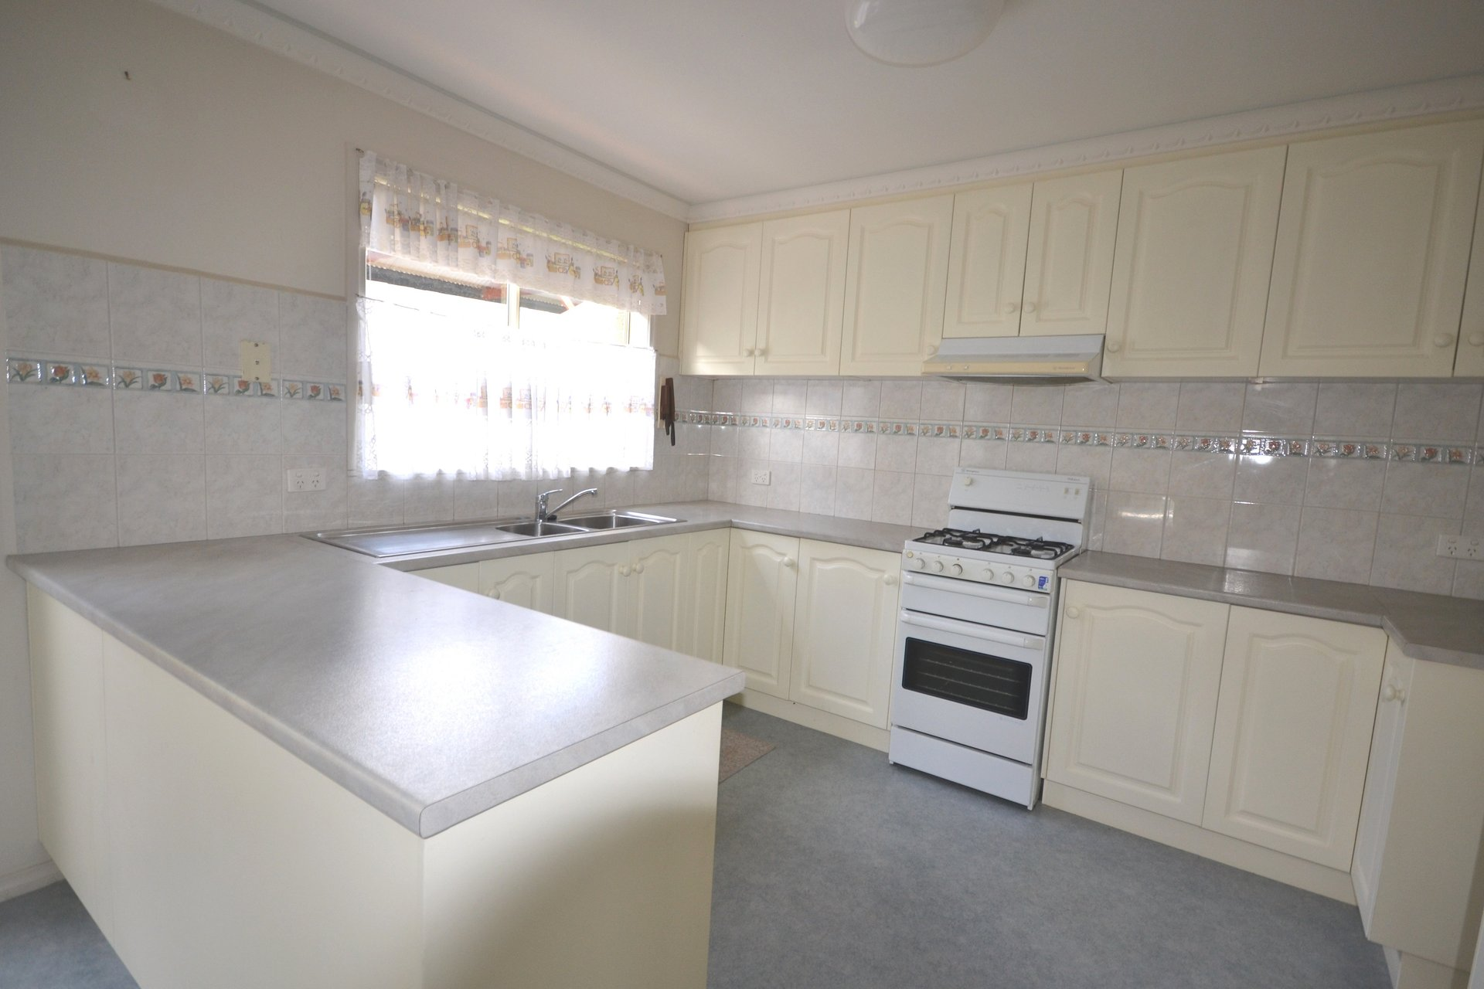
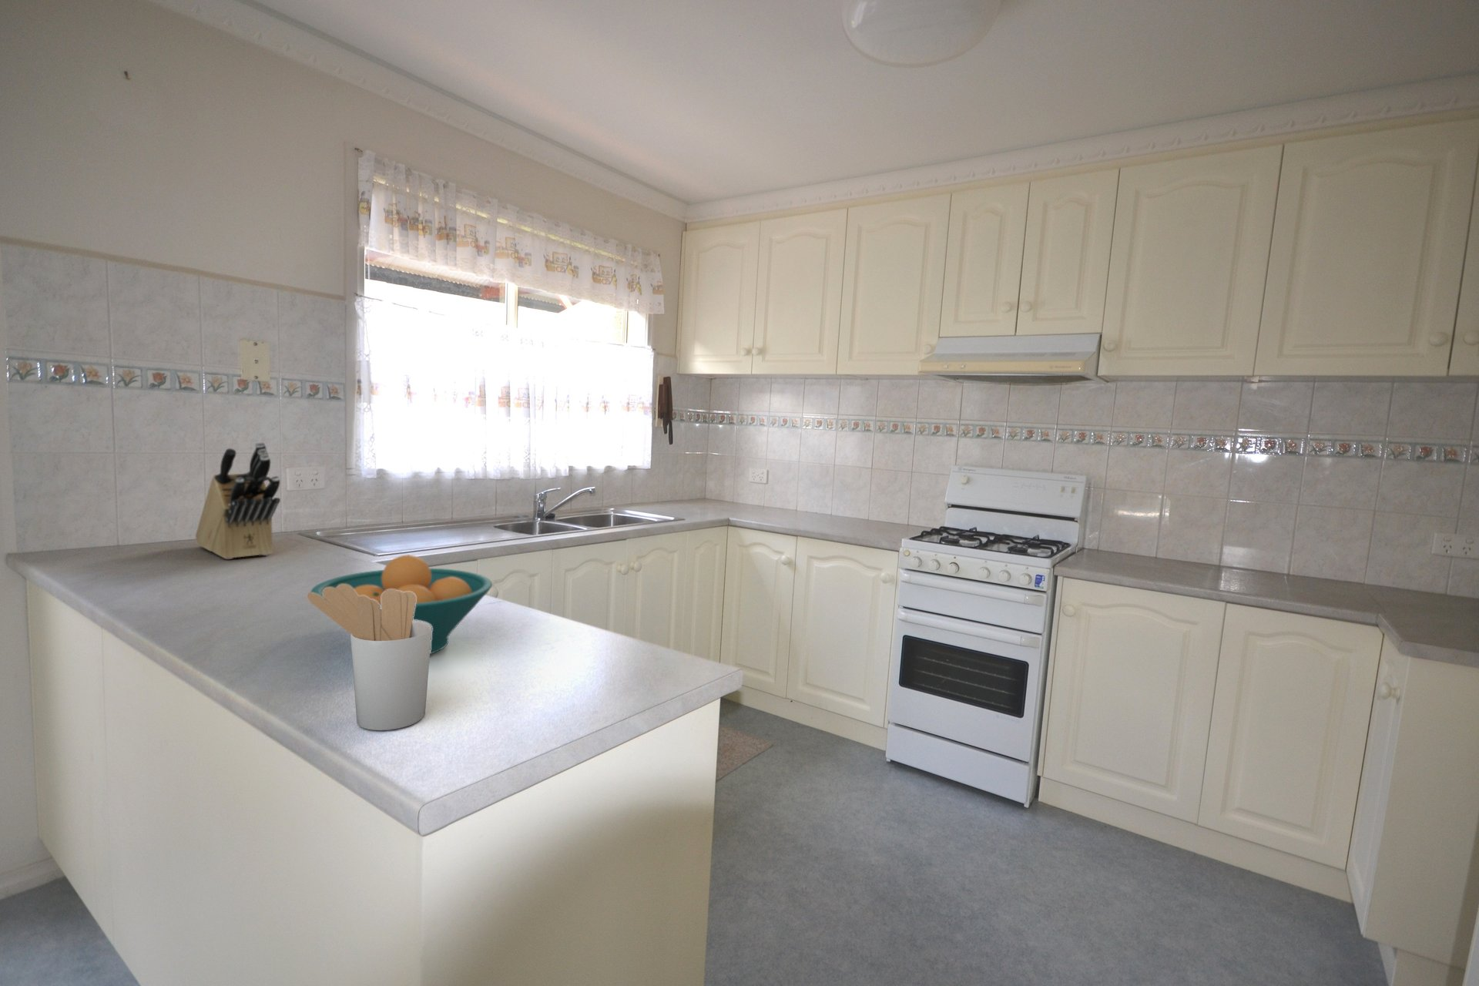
+ utensil holder [306,584,432,731]
+ knife block [195,441,281,560]
+ fruit bowl [309,554,493,655]
